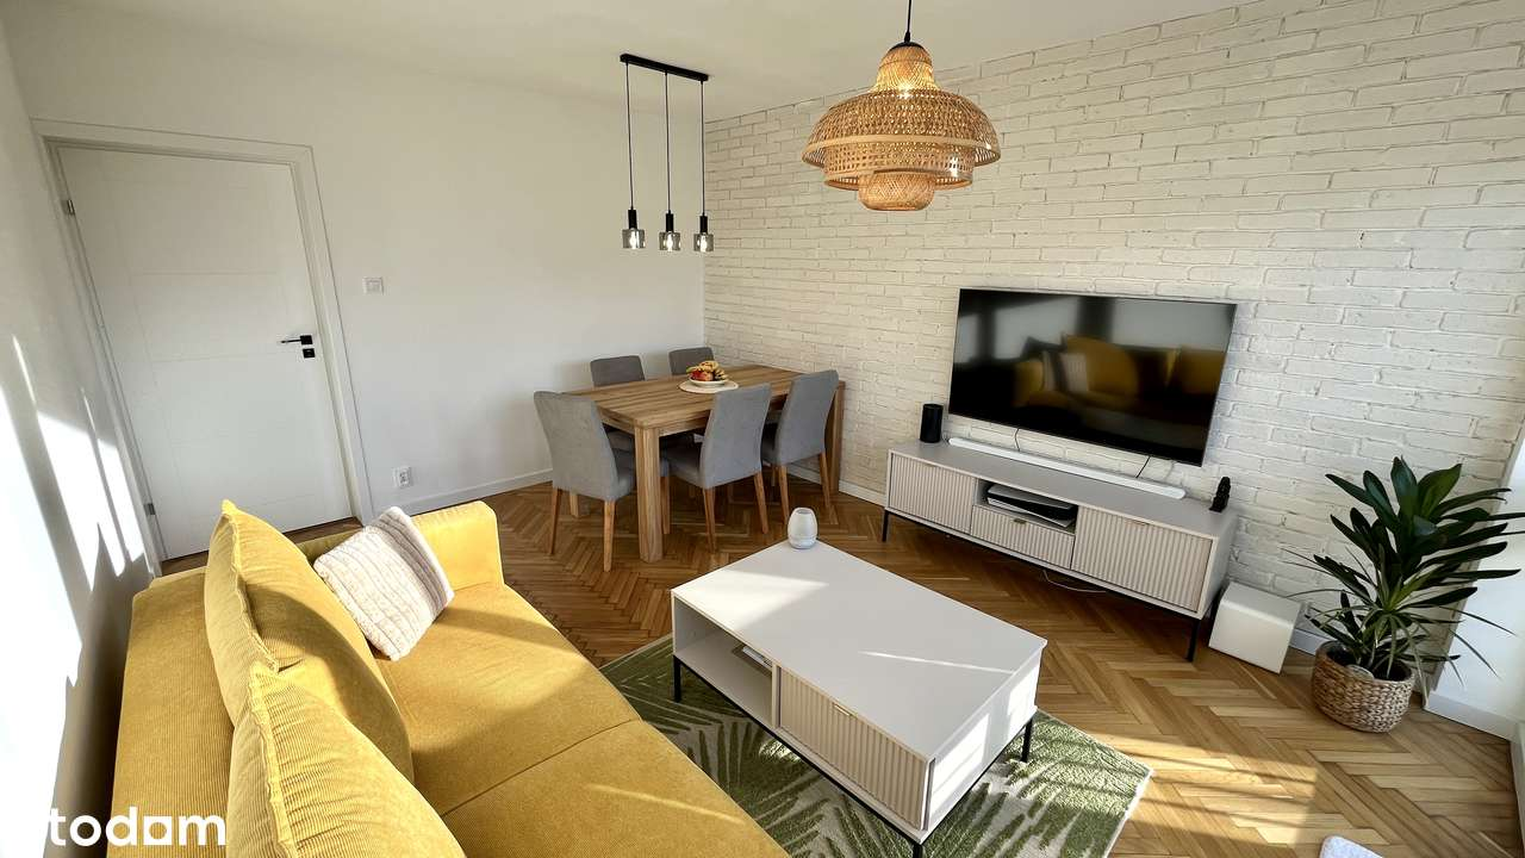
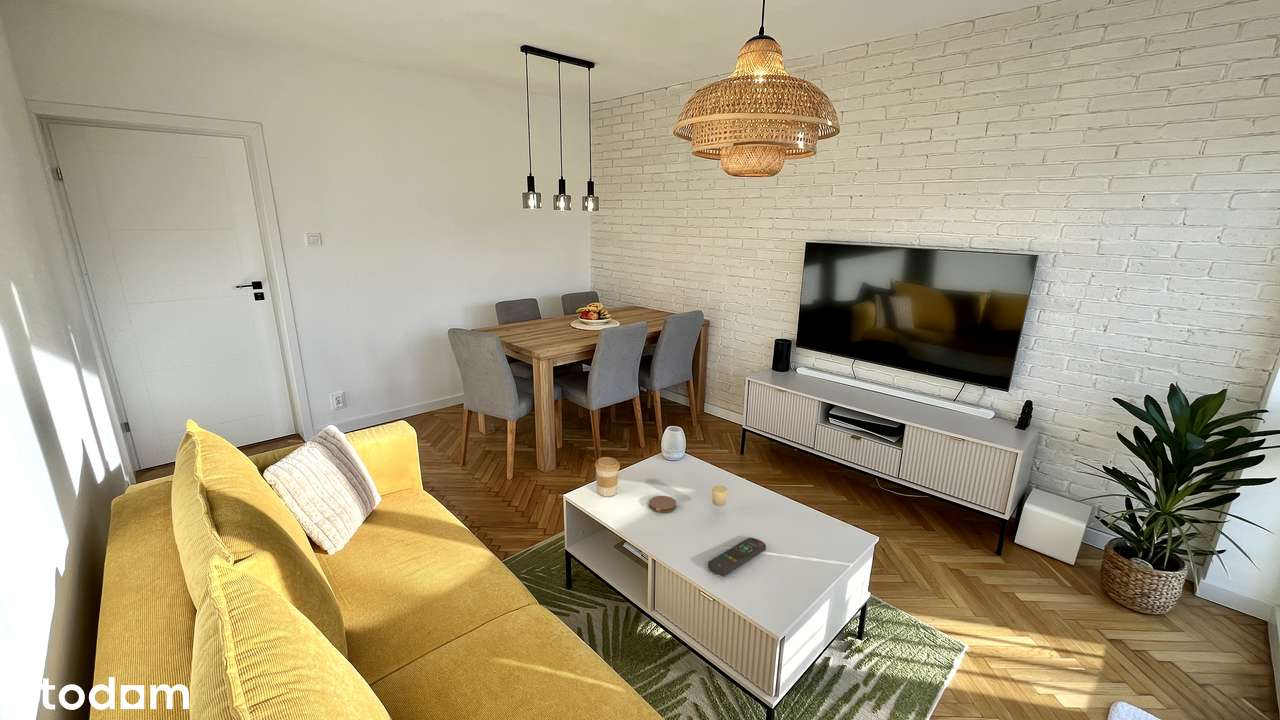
+ remote control [707,537,767,577]
+ candle [711,484,729,507]
+ coffee cup [594,456,621,497]
+ coaster [648,495,677,514]
